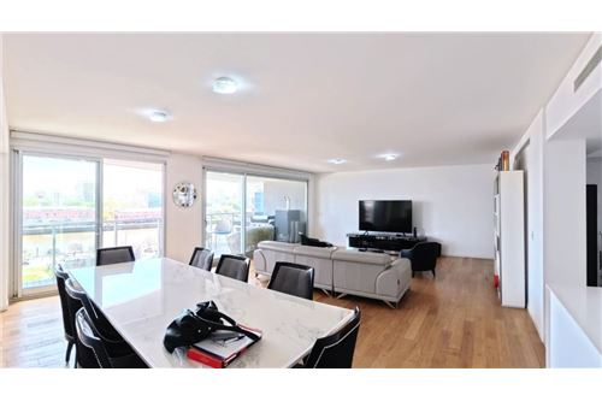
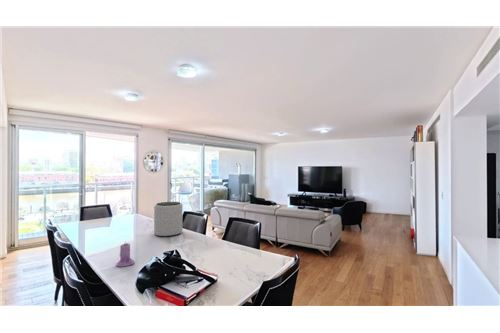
+ plant pot [153,201,183,237]
+ candle [115,240,135,268]
